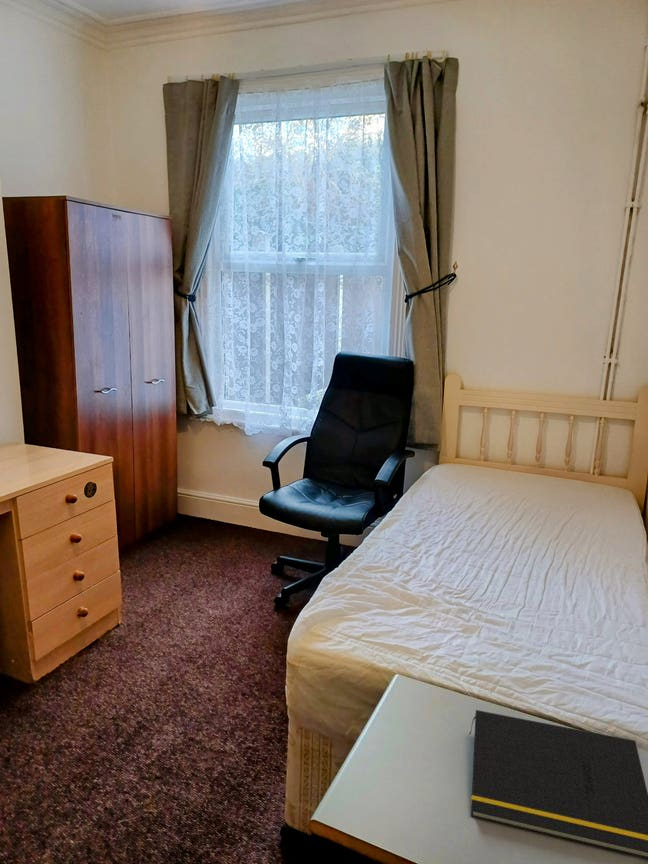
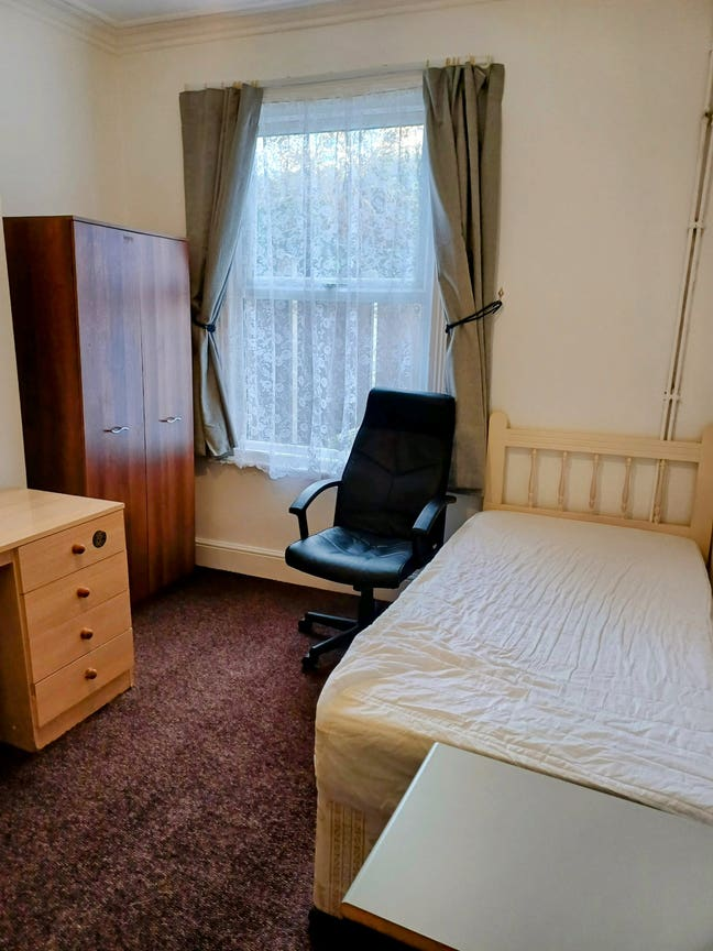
- notepad [468,709,648,860]
